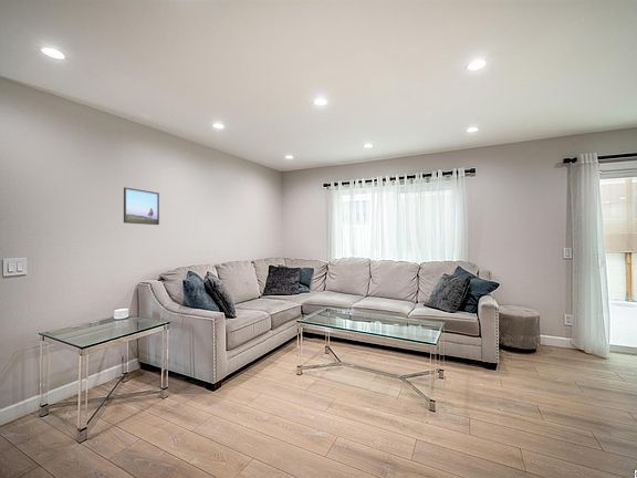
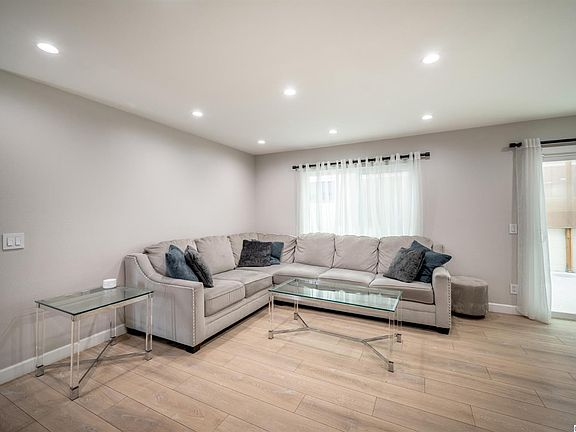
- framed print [123,186,160,226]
